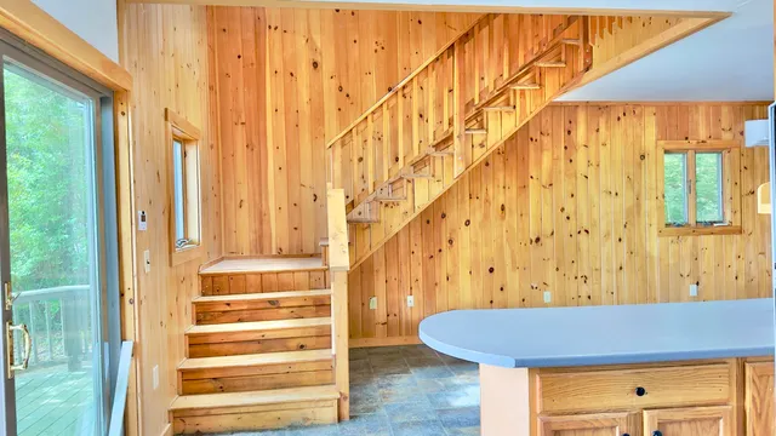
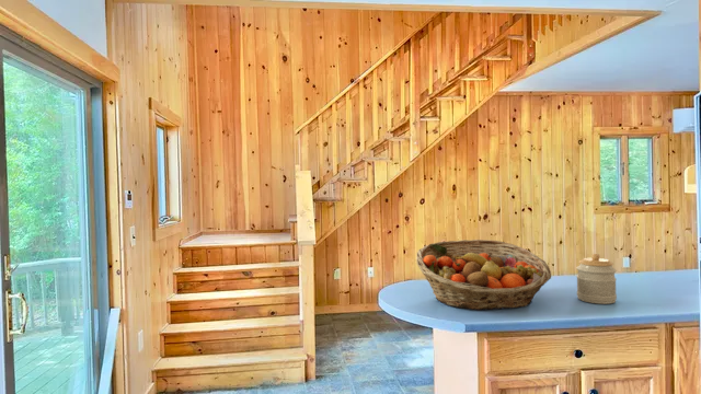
+ fruit basket [415,239,552,311]
+ jar [575,253,618,305]
